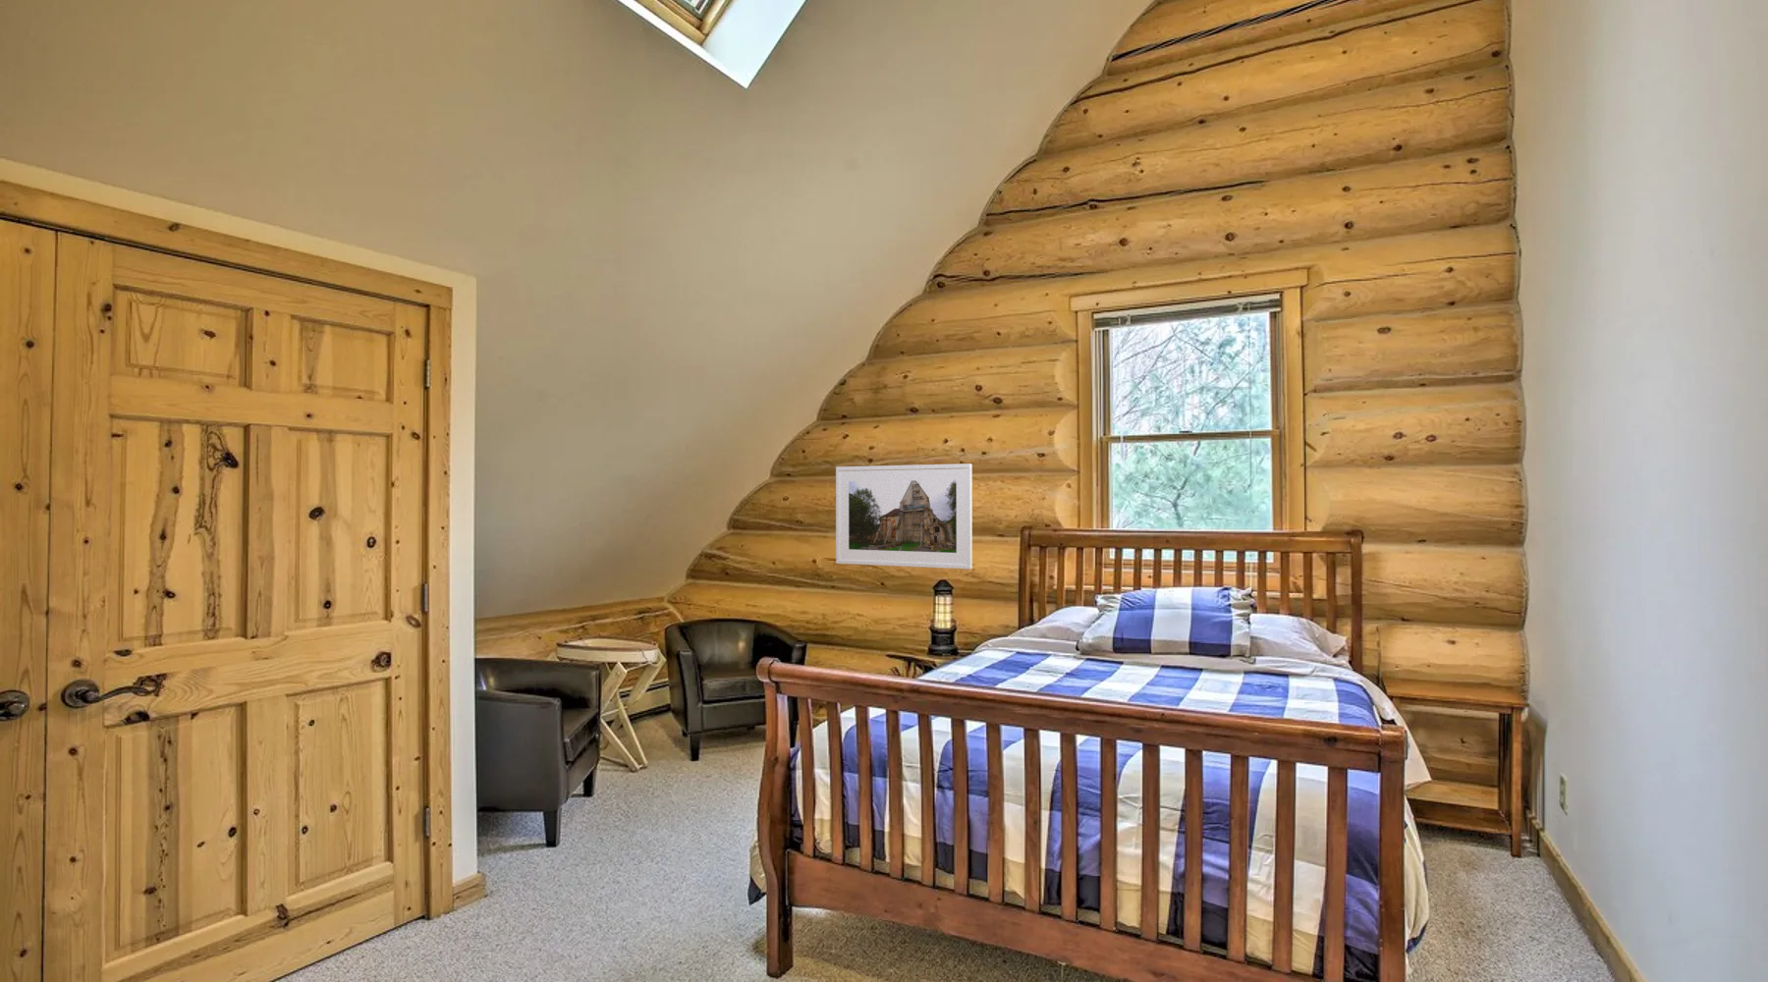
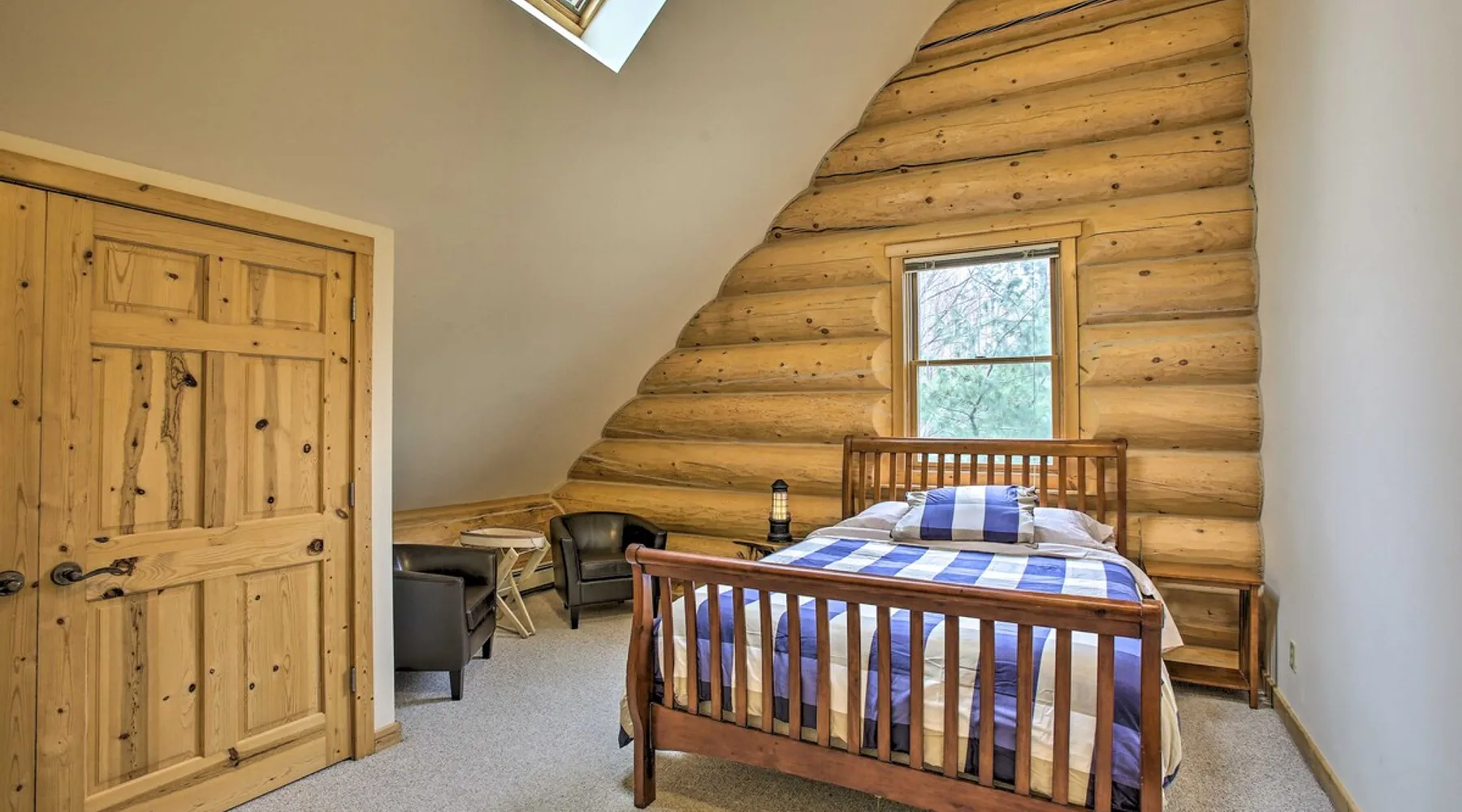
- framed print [834,462,973,571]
